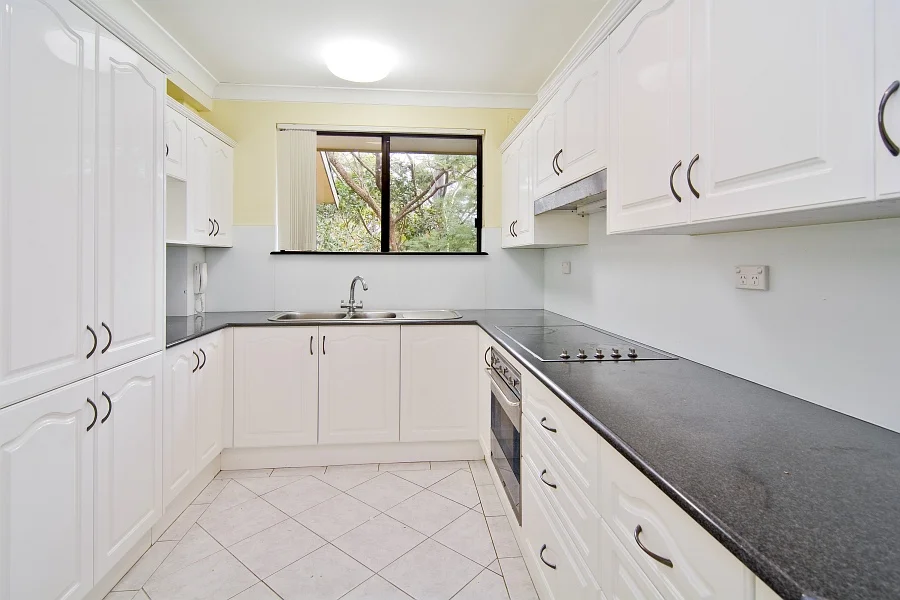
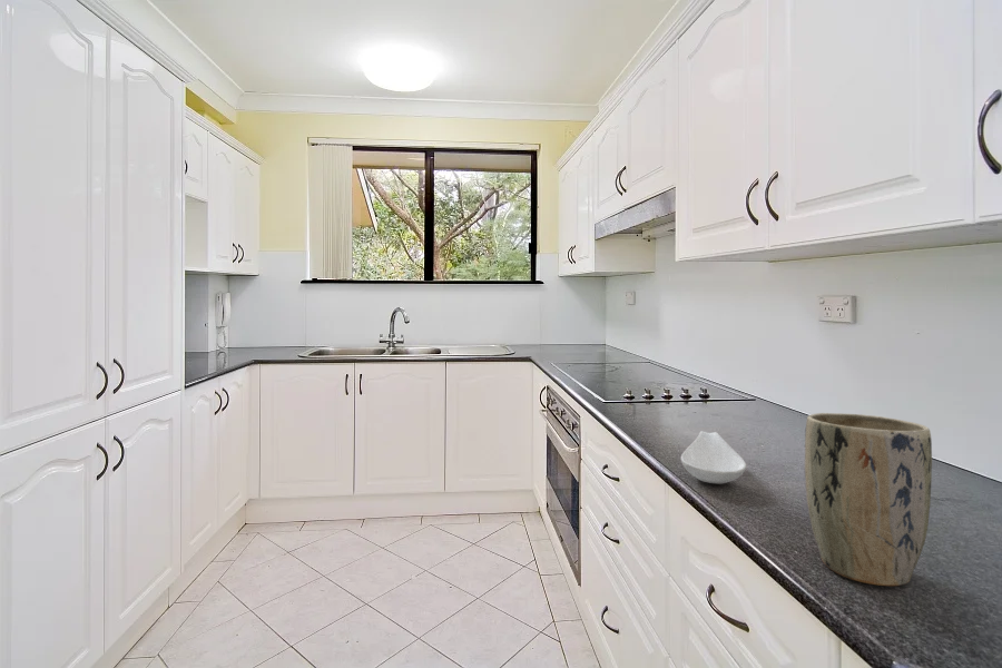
+ plant pot [803,412,933,587]
+ spoon rest [680,430,747,484]
